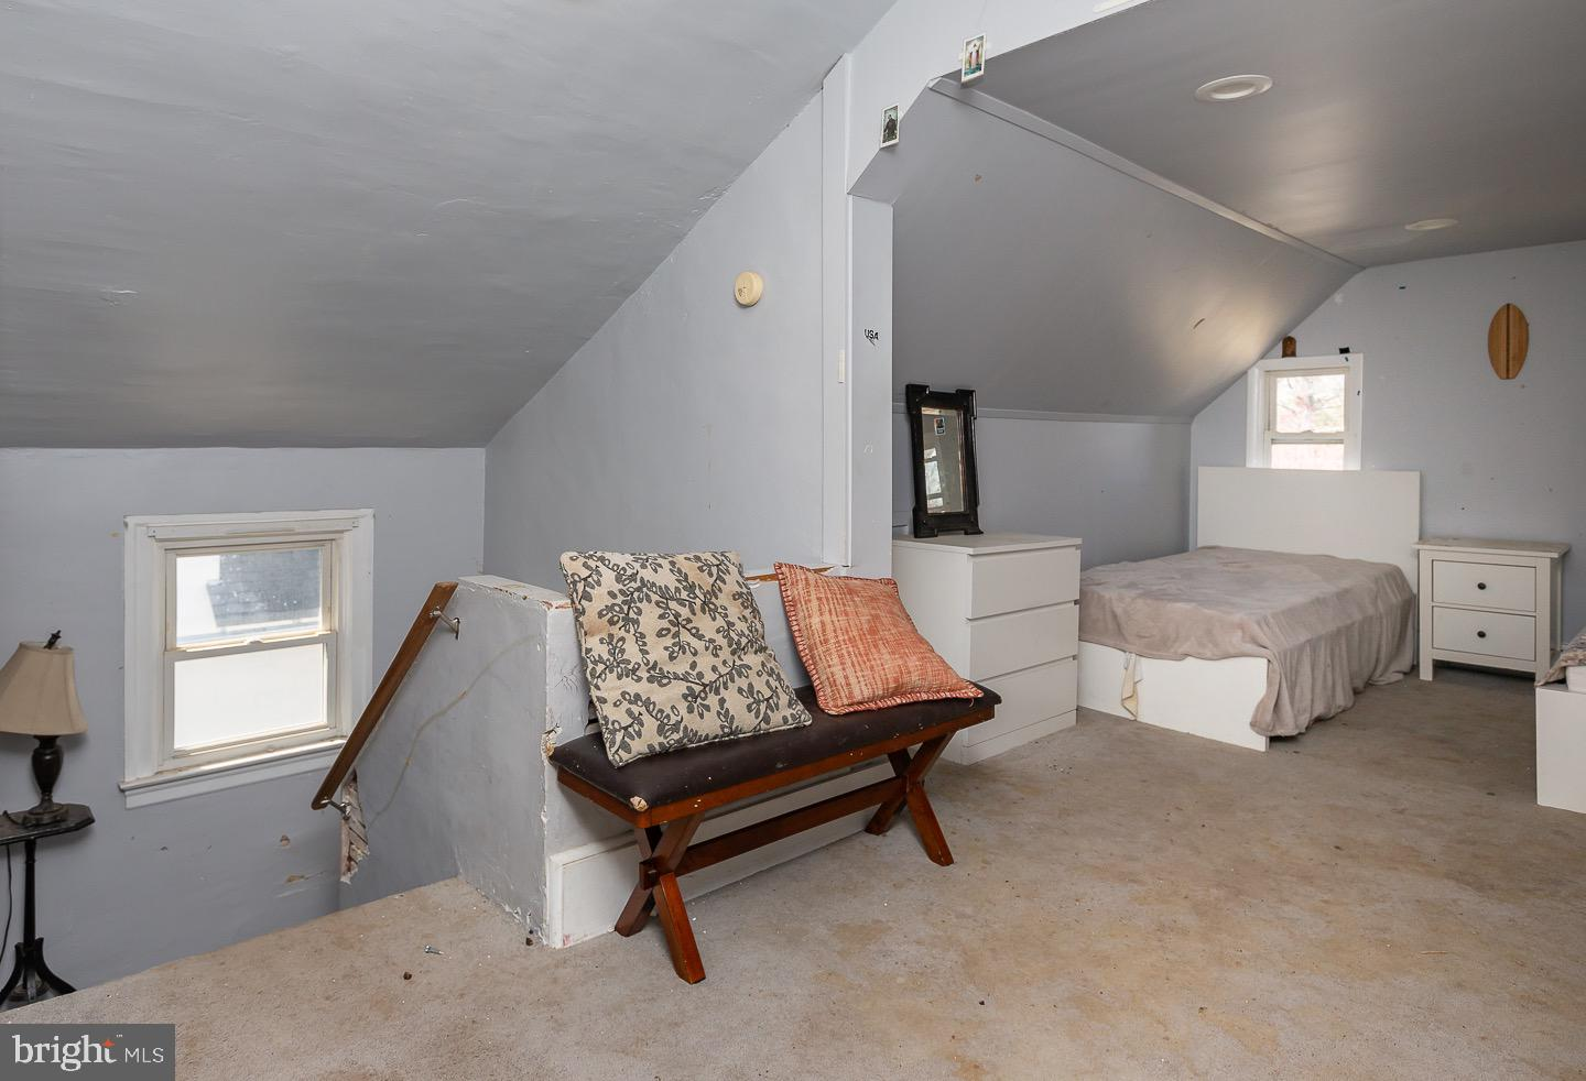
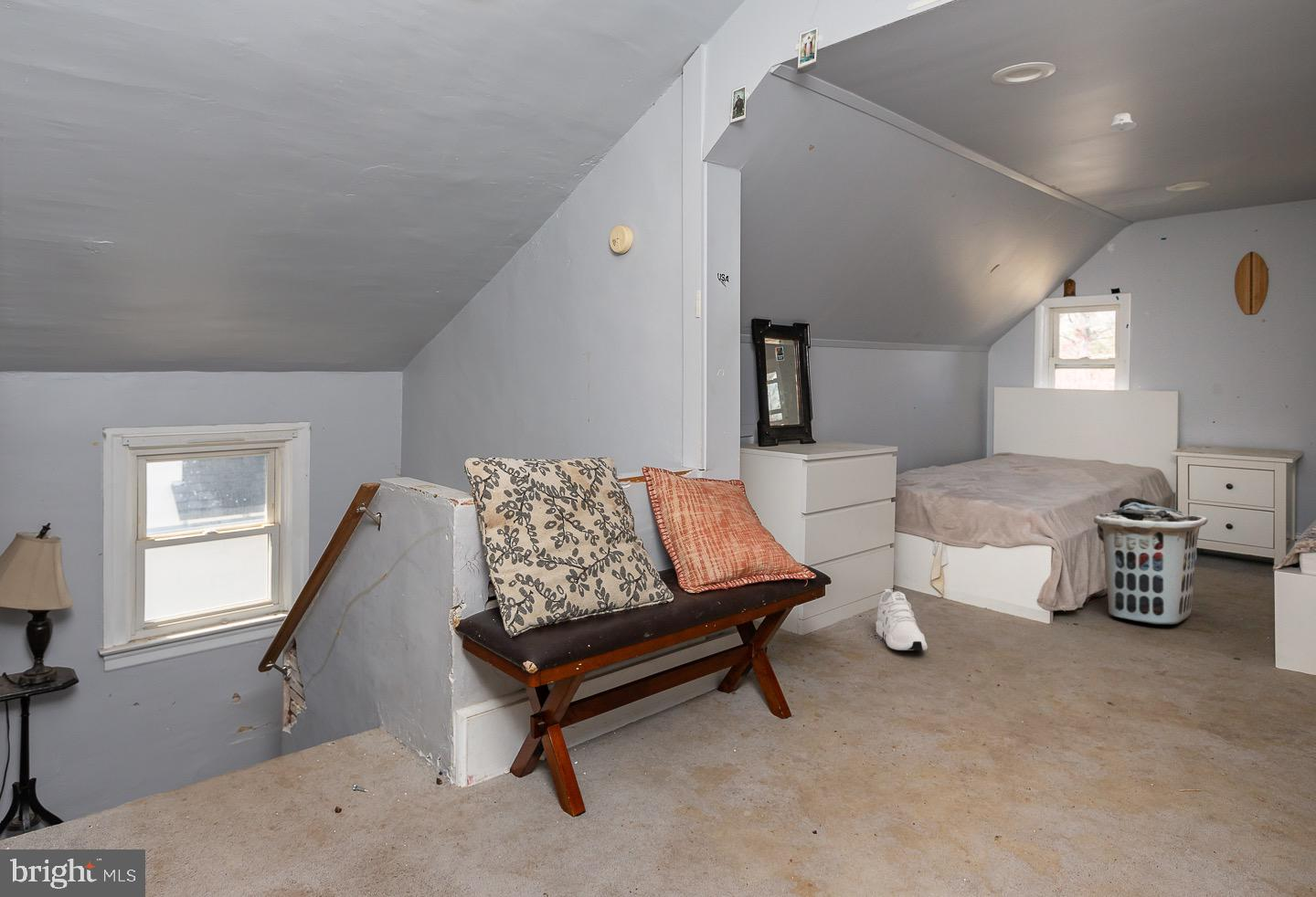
+ recessed light [1107,112,1137,132]
+ clothes hamper [1093,497,1209,626]
+ shoe [875,588,929,651]
